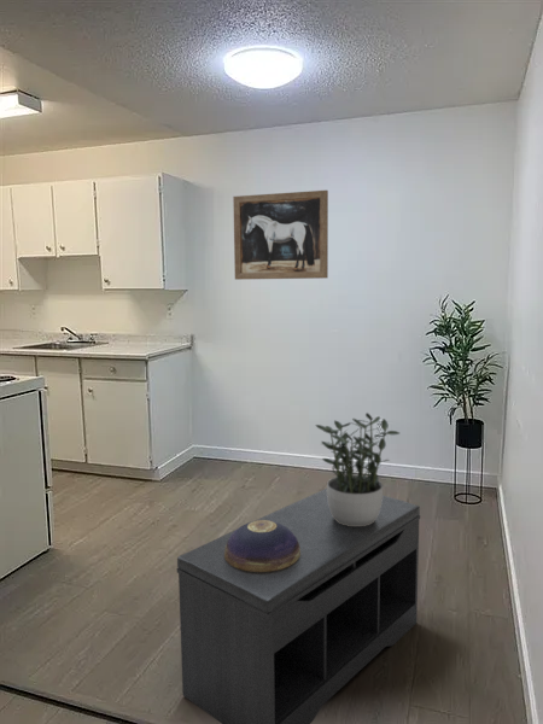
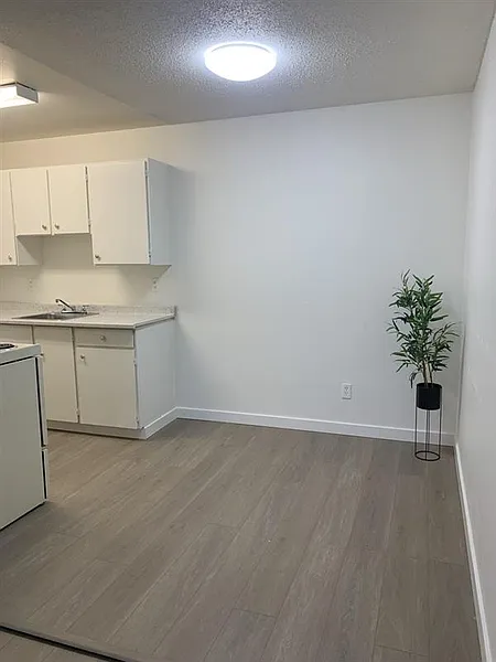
- decorative bowl [224,520,300,572]
- potted plant [315,411,401,526]
- bench [176,487,421,724]
- wall art [232,189,329,281]
